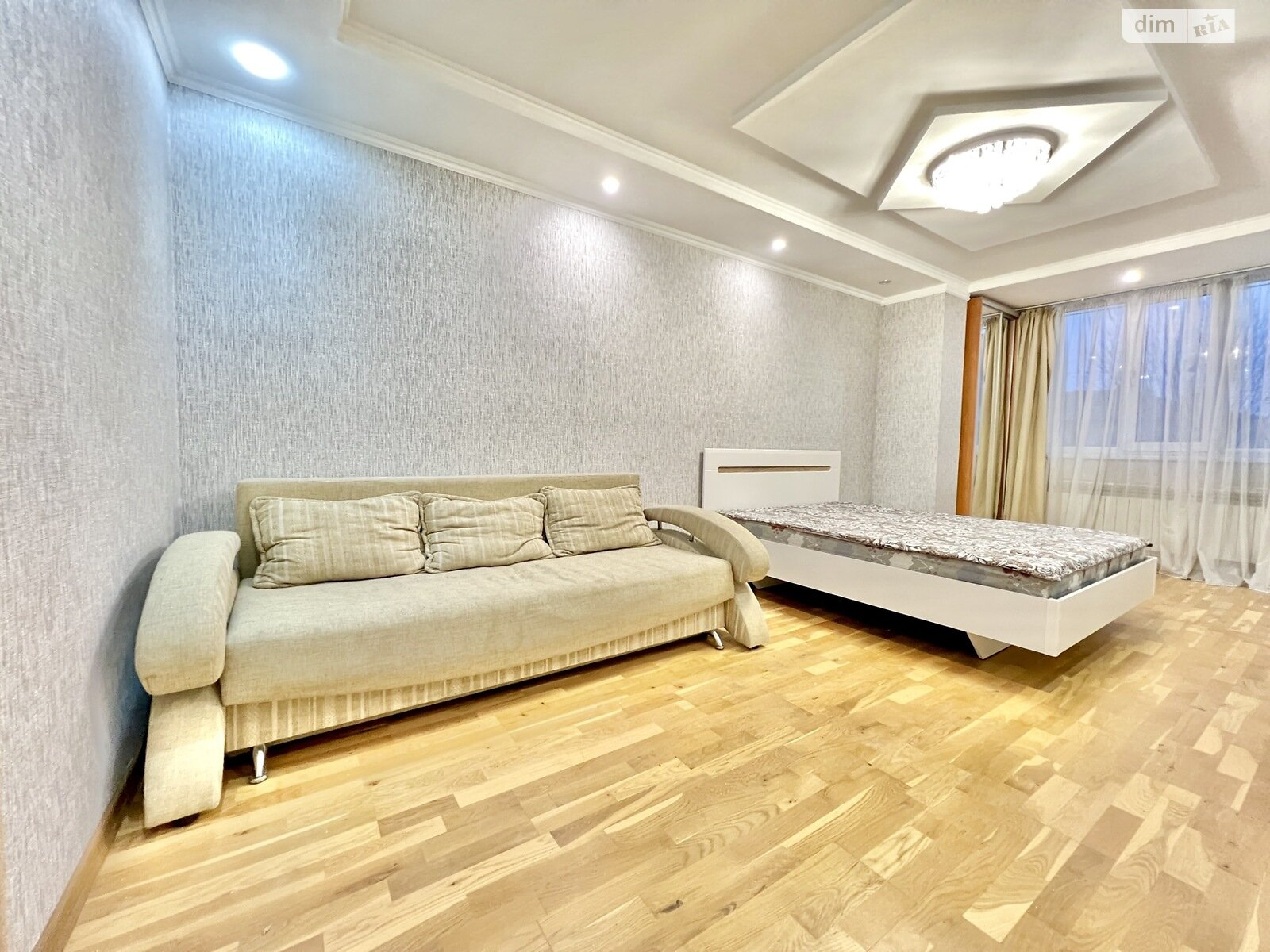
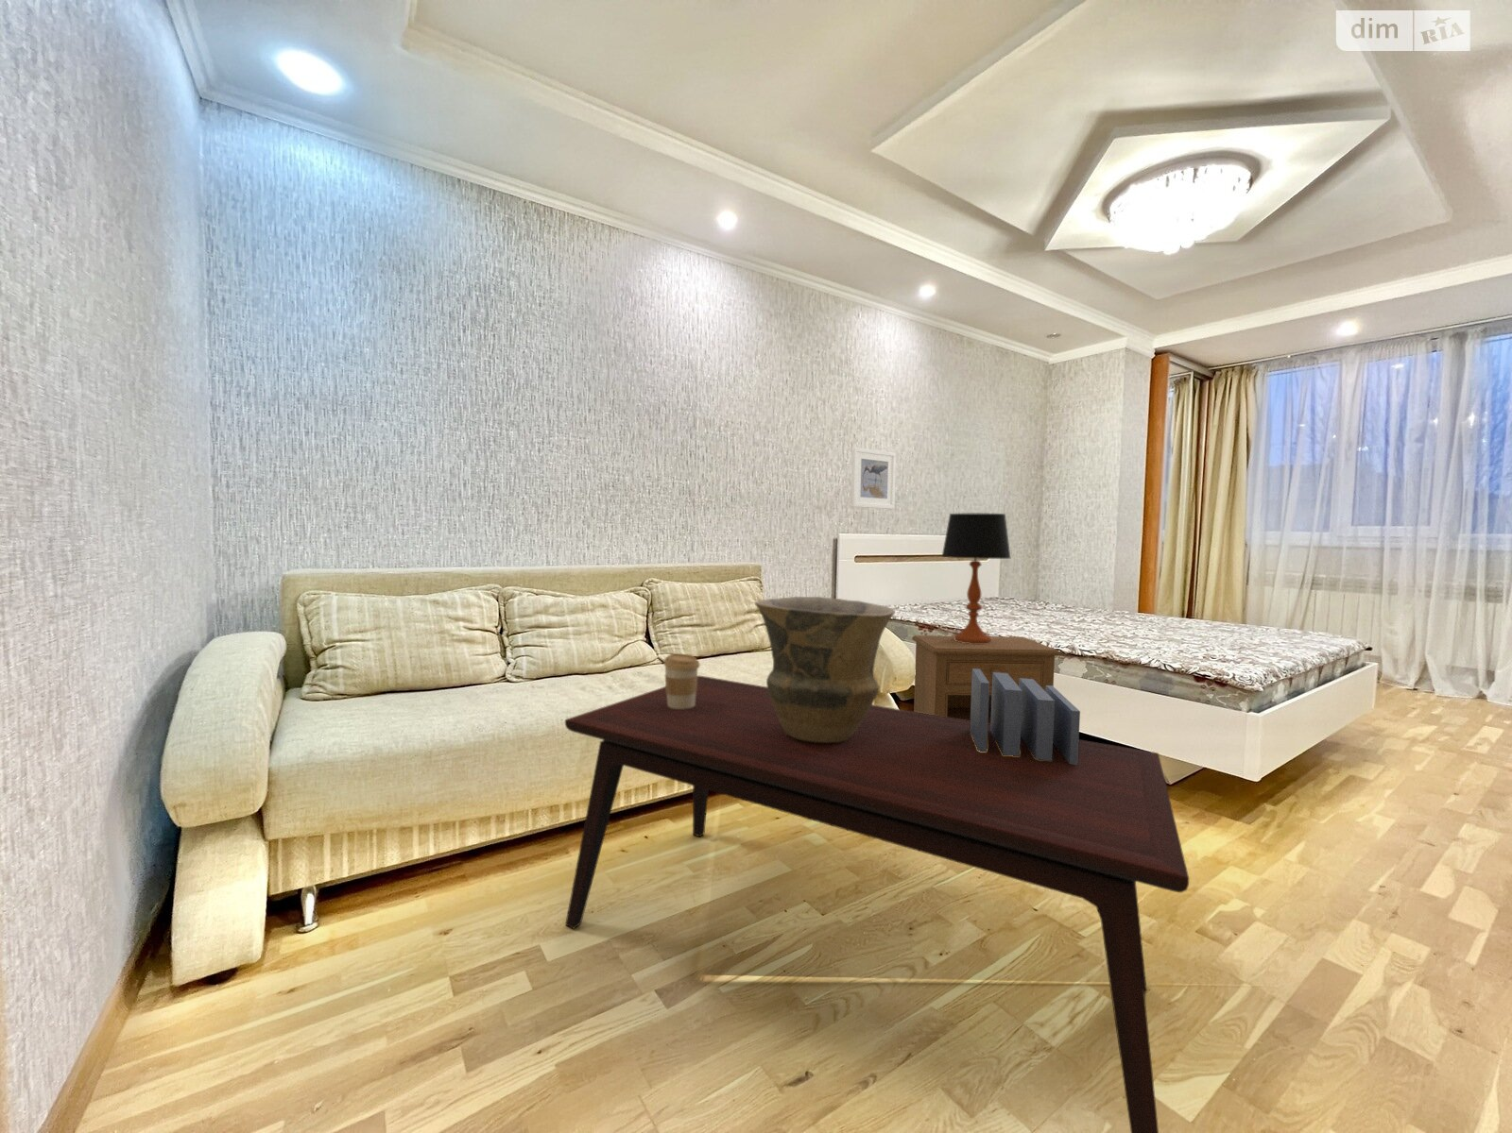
+ coffee table [564,674,1189,1133]
+ vase [754,596,895,743]
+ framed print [850,446,896,509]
+ table lamp [941,513,1012,644]
+ nightstand [911,634,1062,724]
+ books [969,669,1081,765]
+ coffee cup [662,652,701,709]
